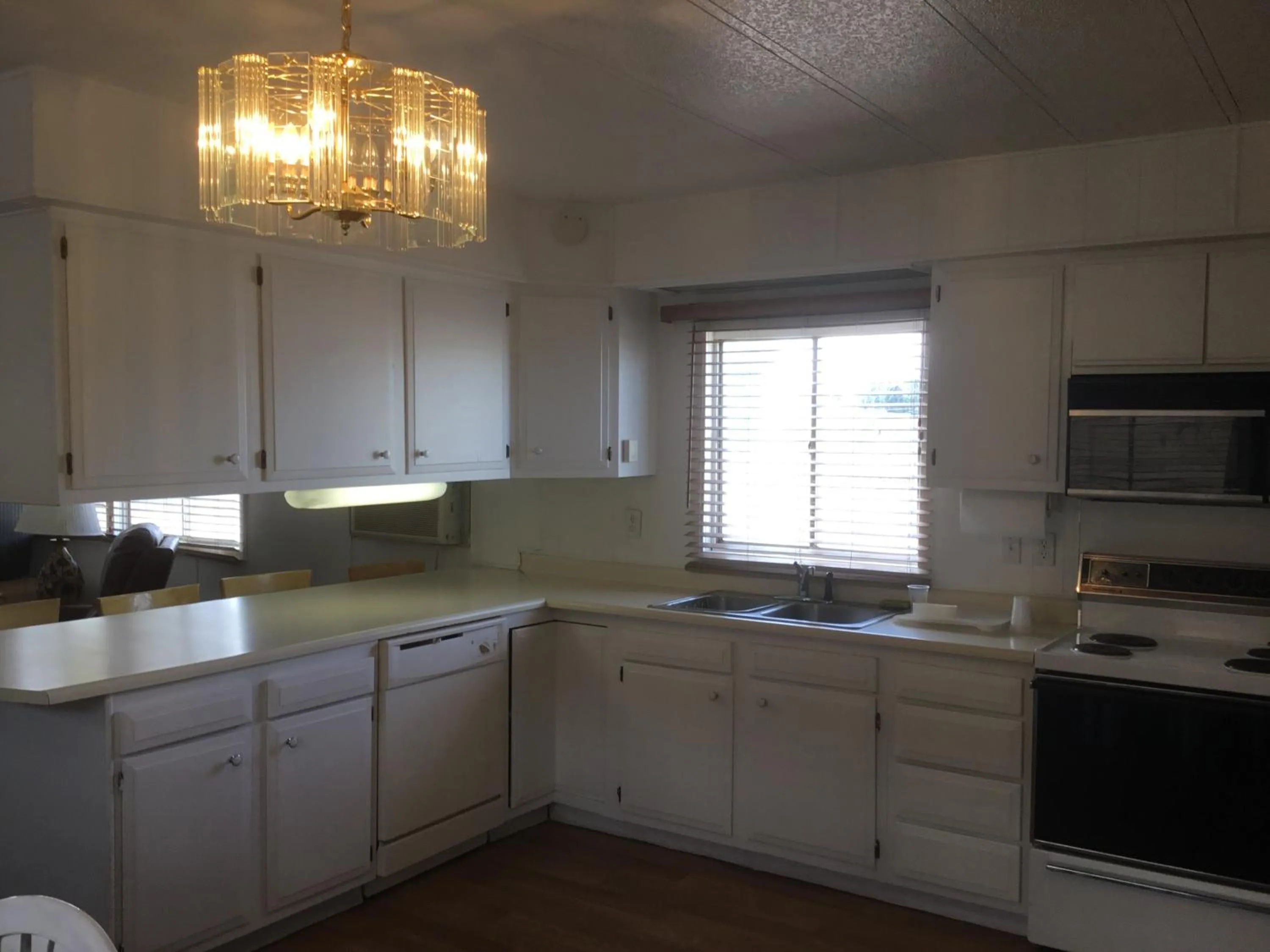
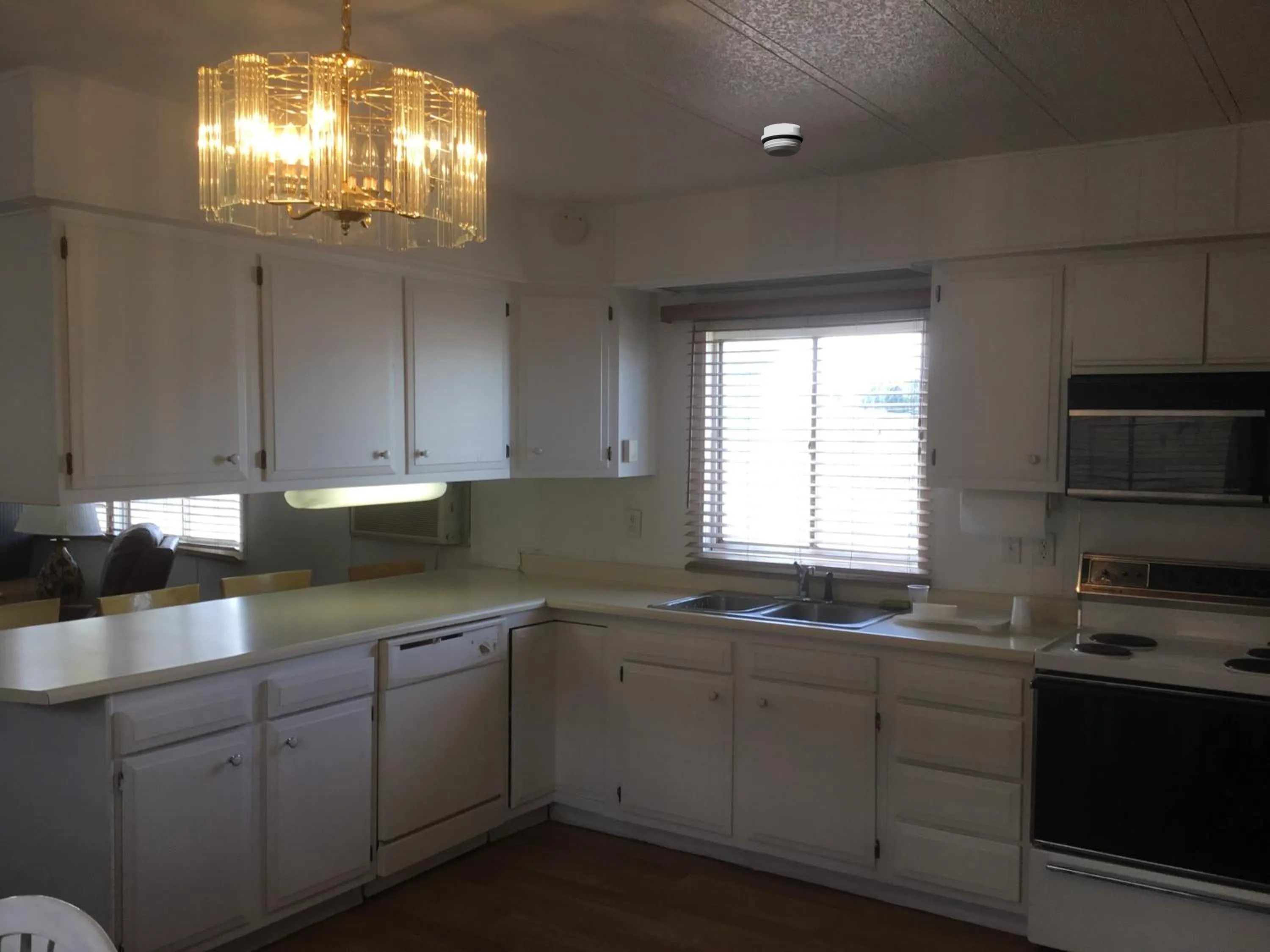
+ smoke detector [761,123,804,157]
